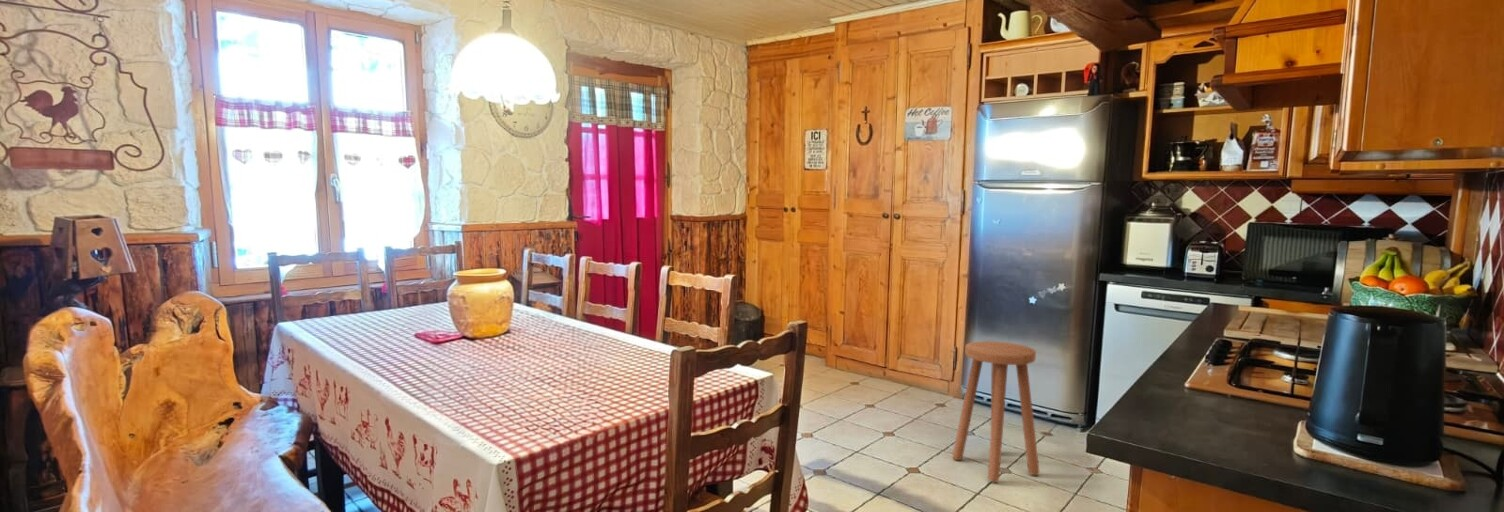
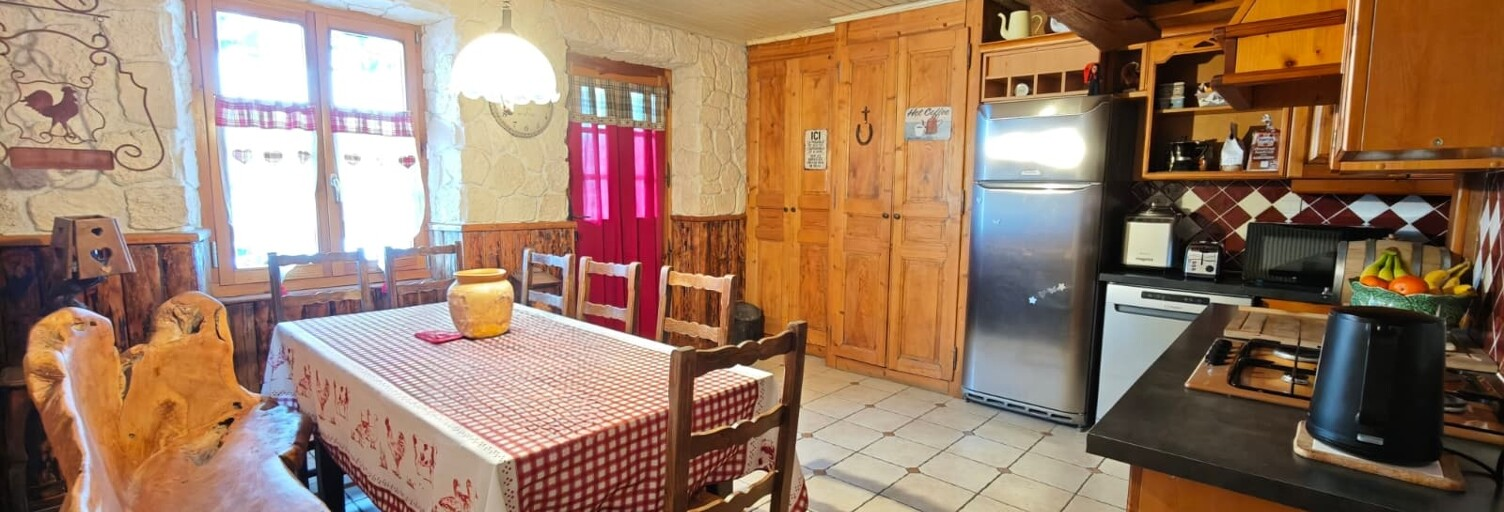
- stool [951,340,1040,483]
